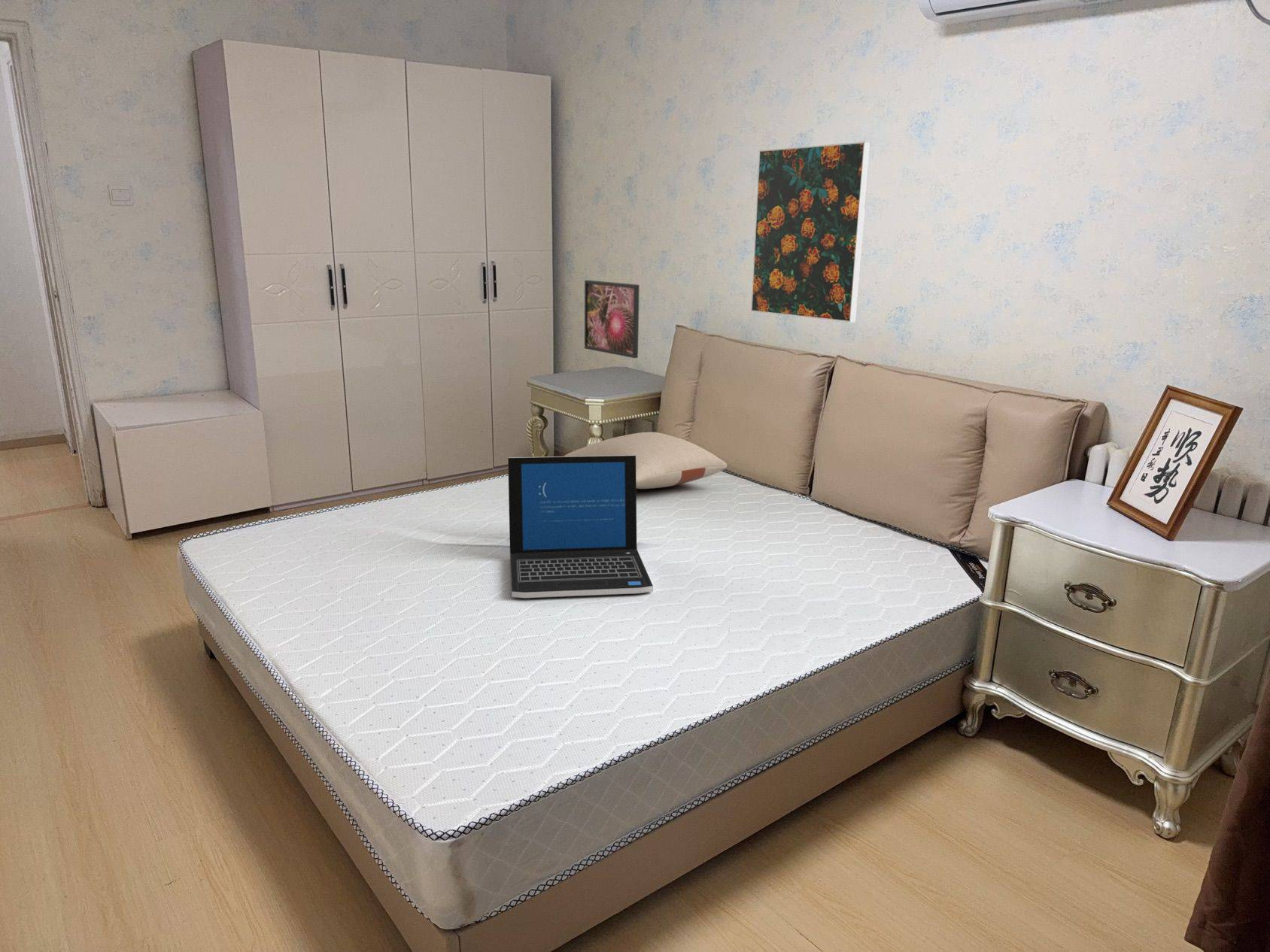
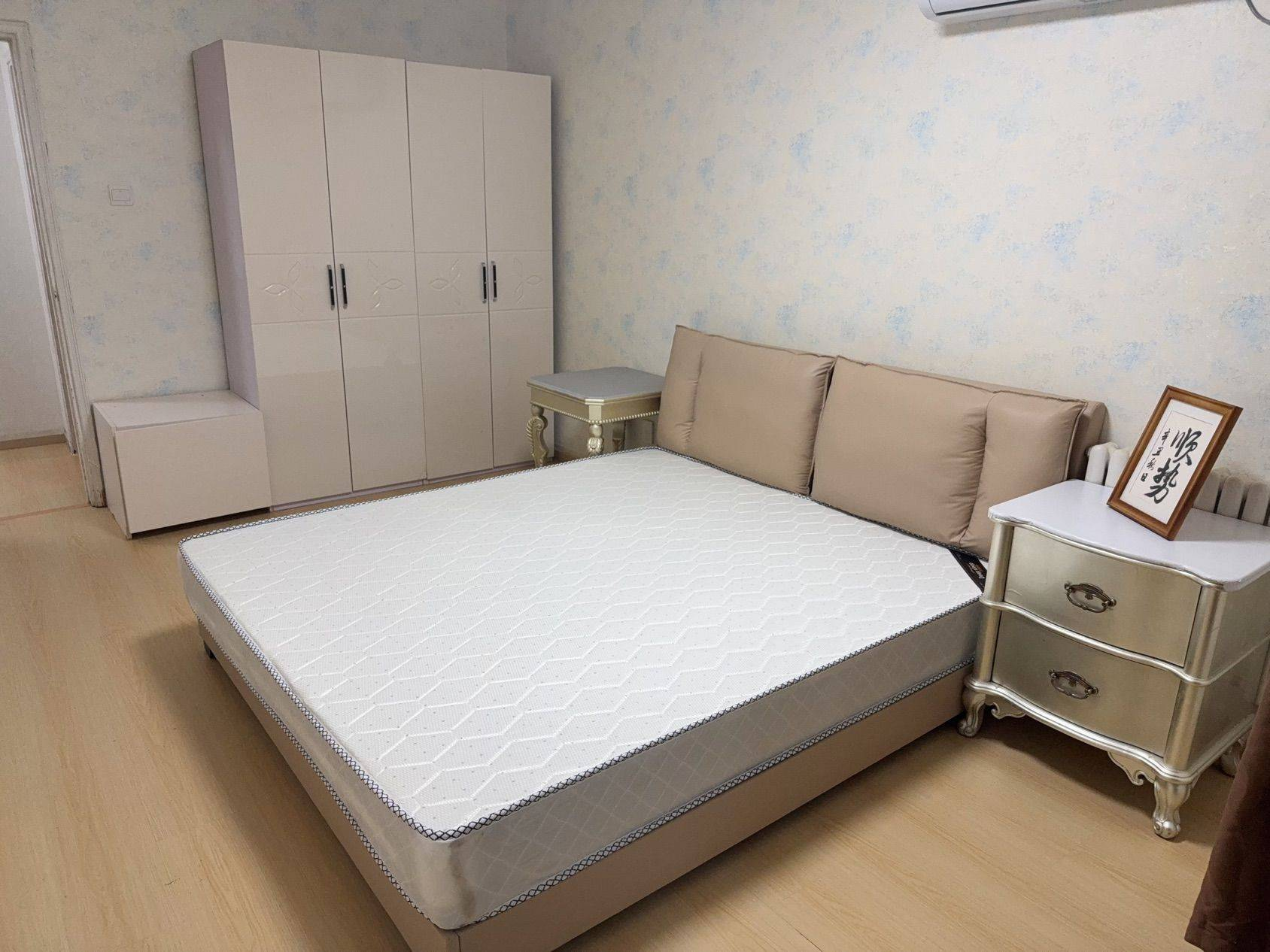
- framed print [750,141,871,323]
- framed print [584,280,640,359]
- laptop [507,455,654,599]
- pillow [564,432,728,490]
